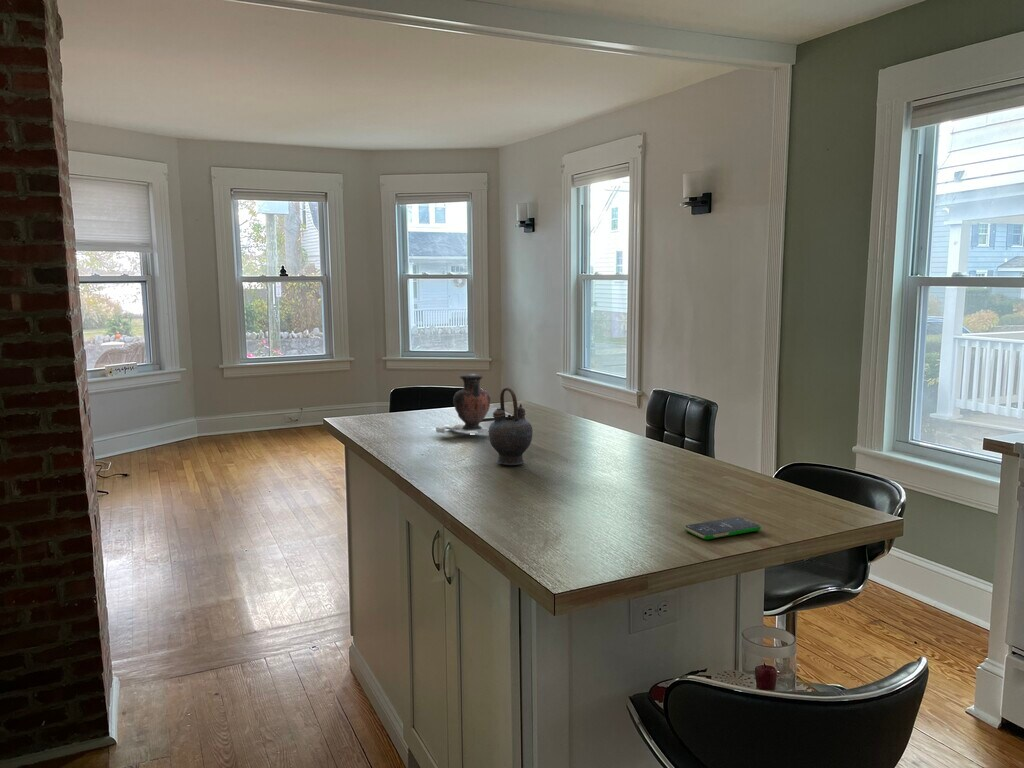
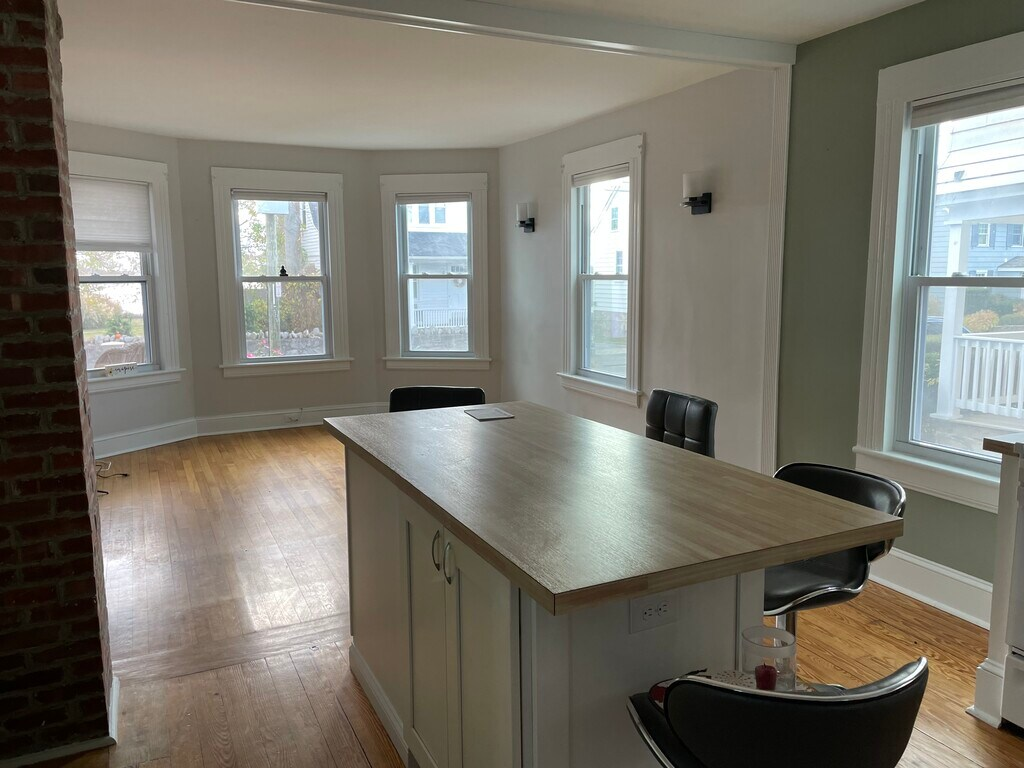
- vase [434,373,492,435]
- smartphone [683,516,762,540]
- teapot [488,386,534,466]
